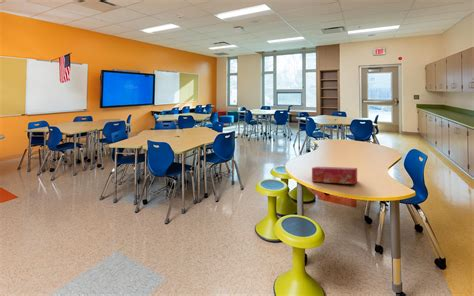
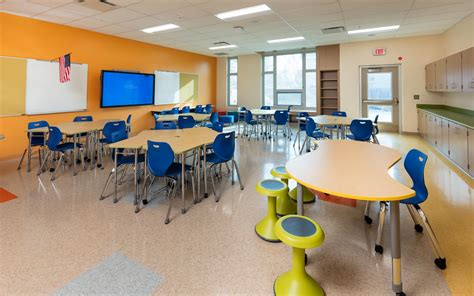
- tissue box [311,166,358,185]
